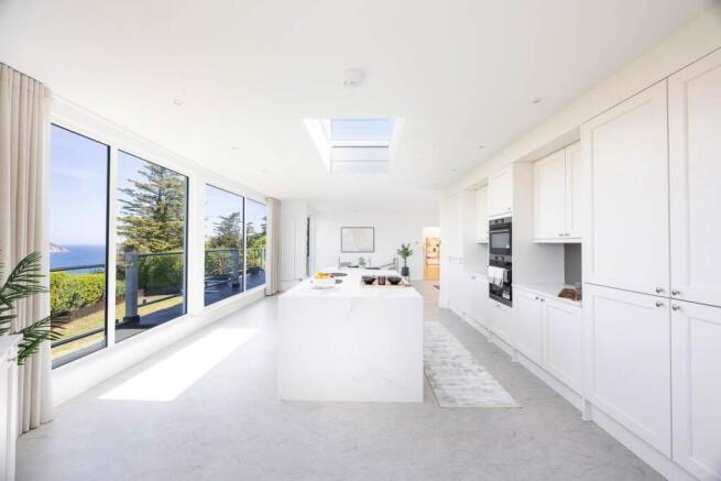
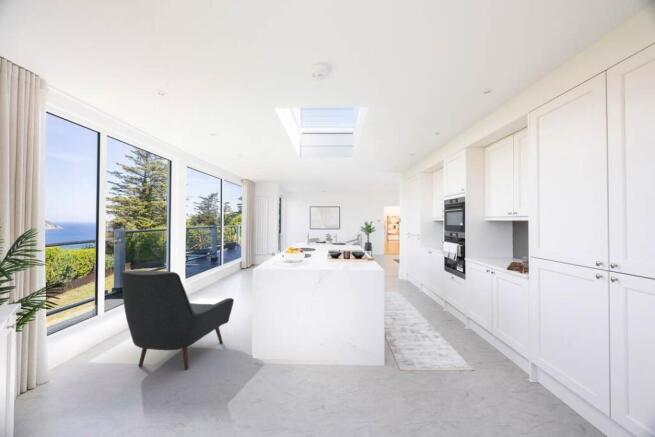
+ chair [119,269,235,371]
